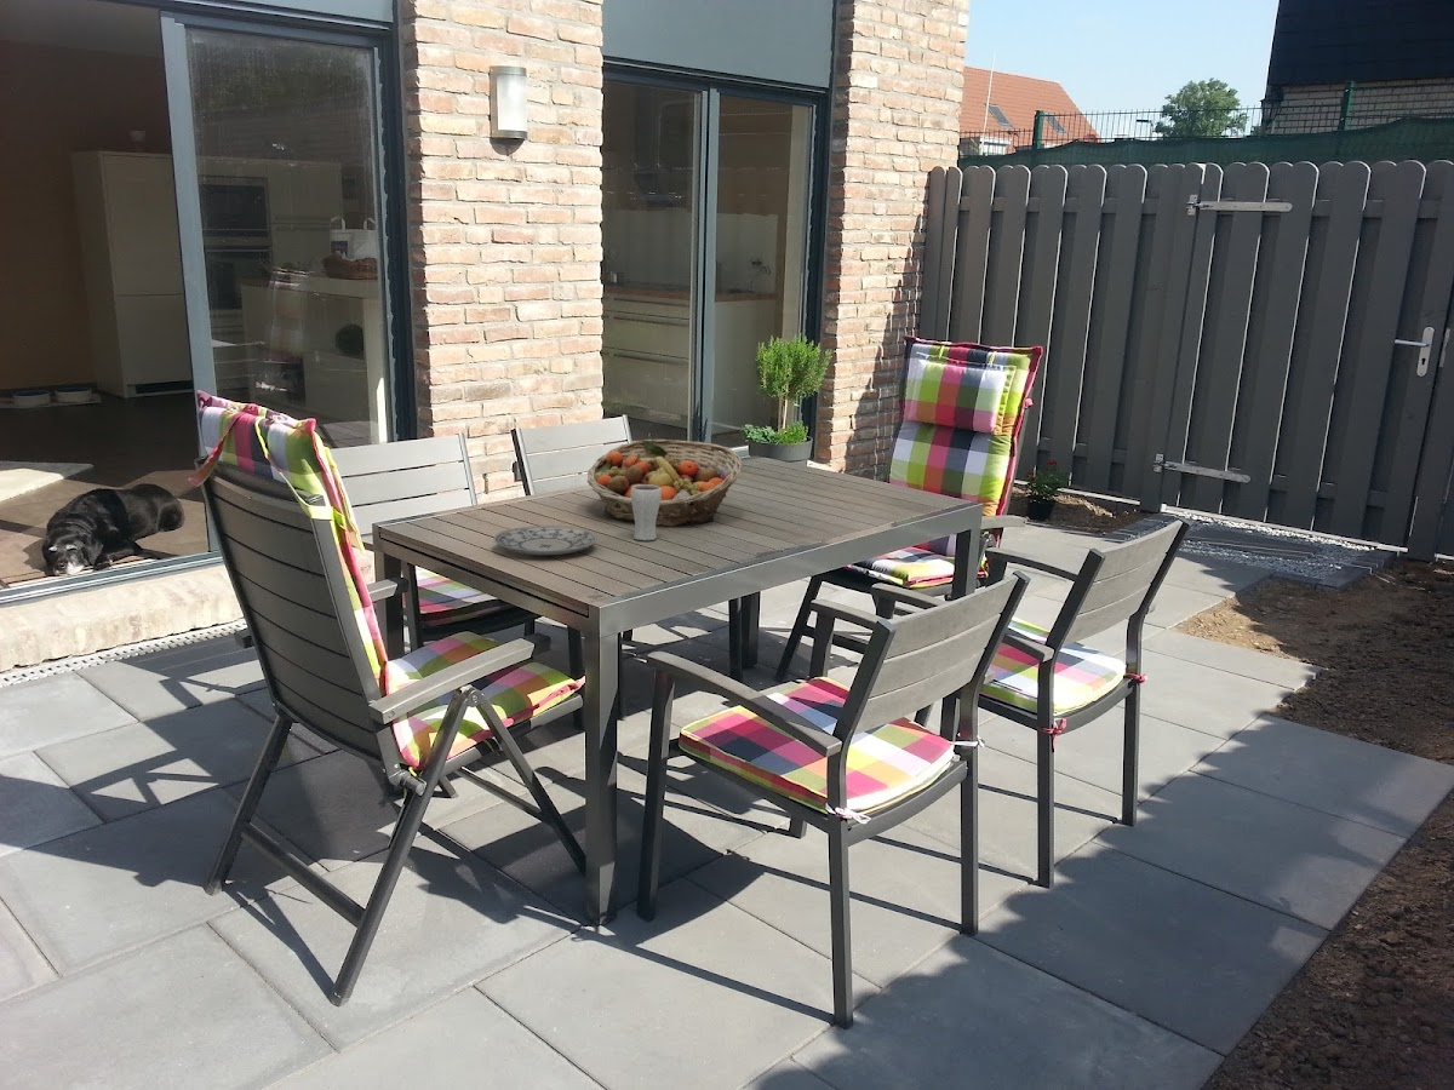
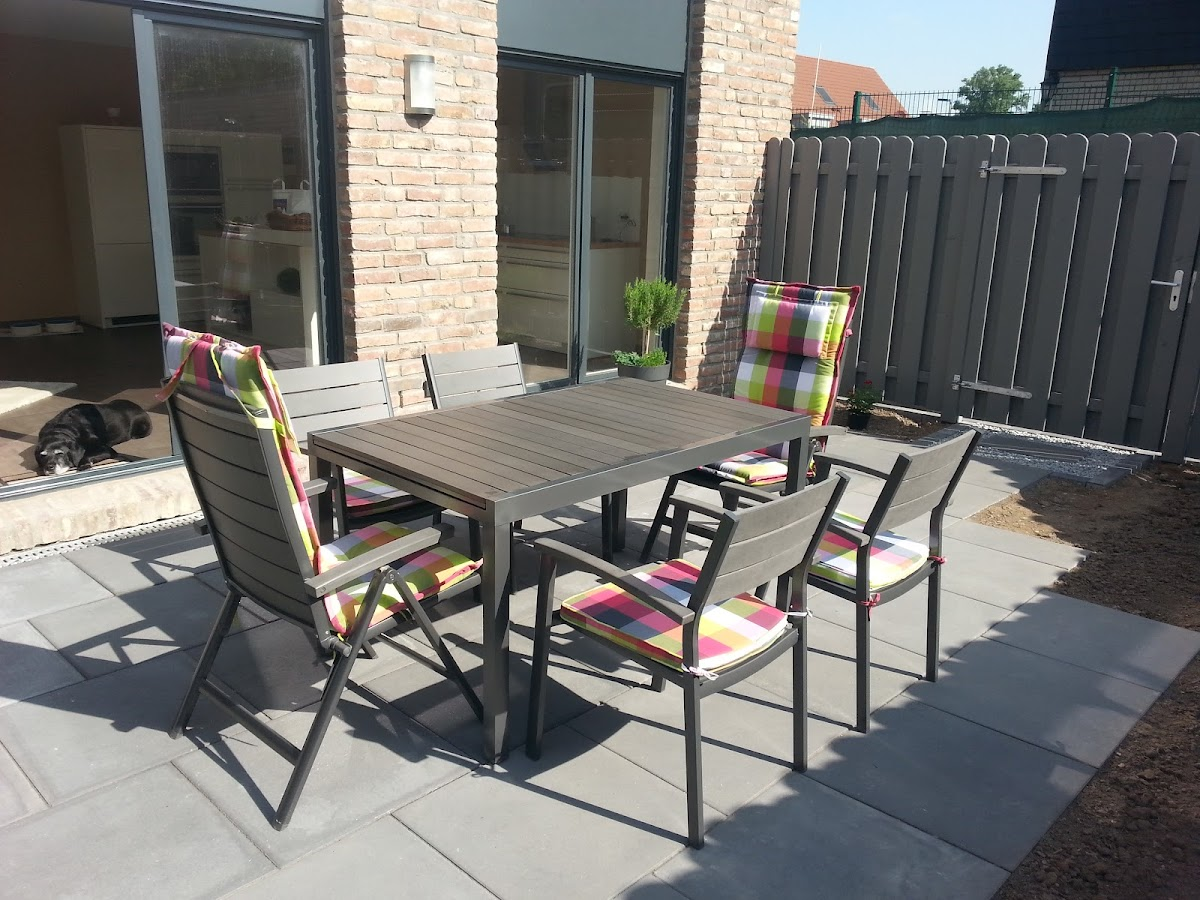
- fruit basket [585,438,743,528]
- drinking glass [631,484,662,541]
- plate [492,524,599,556]
